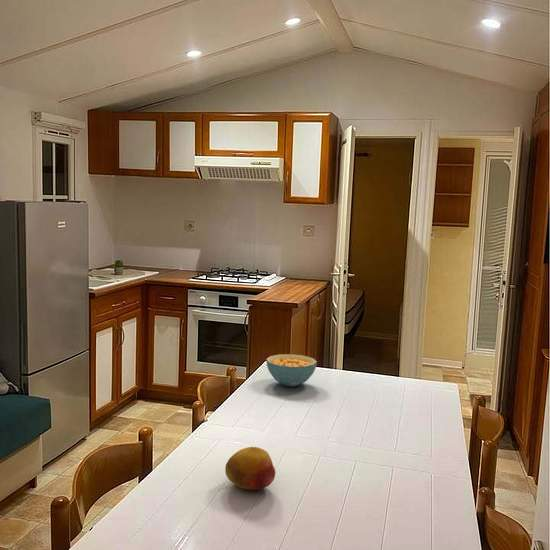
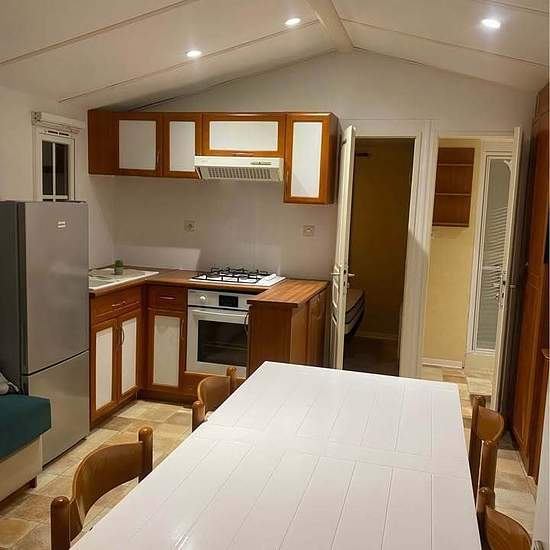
- cereal bowl [265,353,318,387]
- fruit [224,446,276,491]
